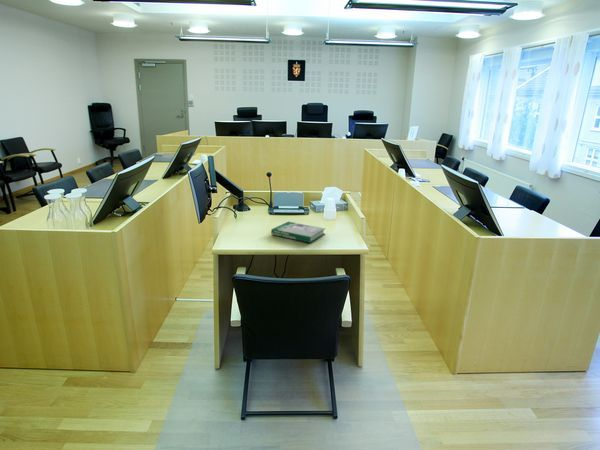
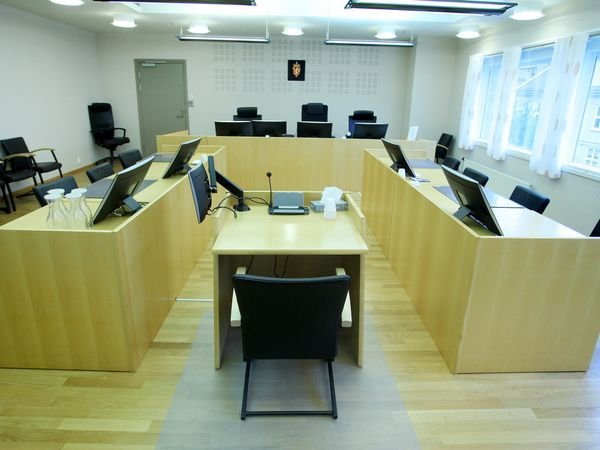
- book [270,221,326,244]
